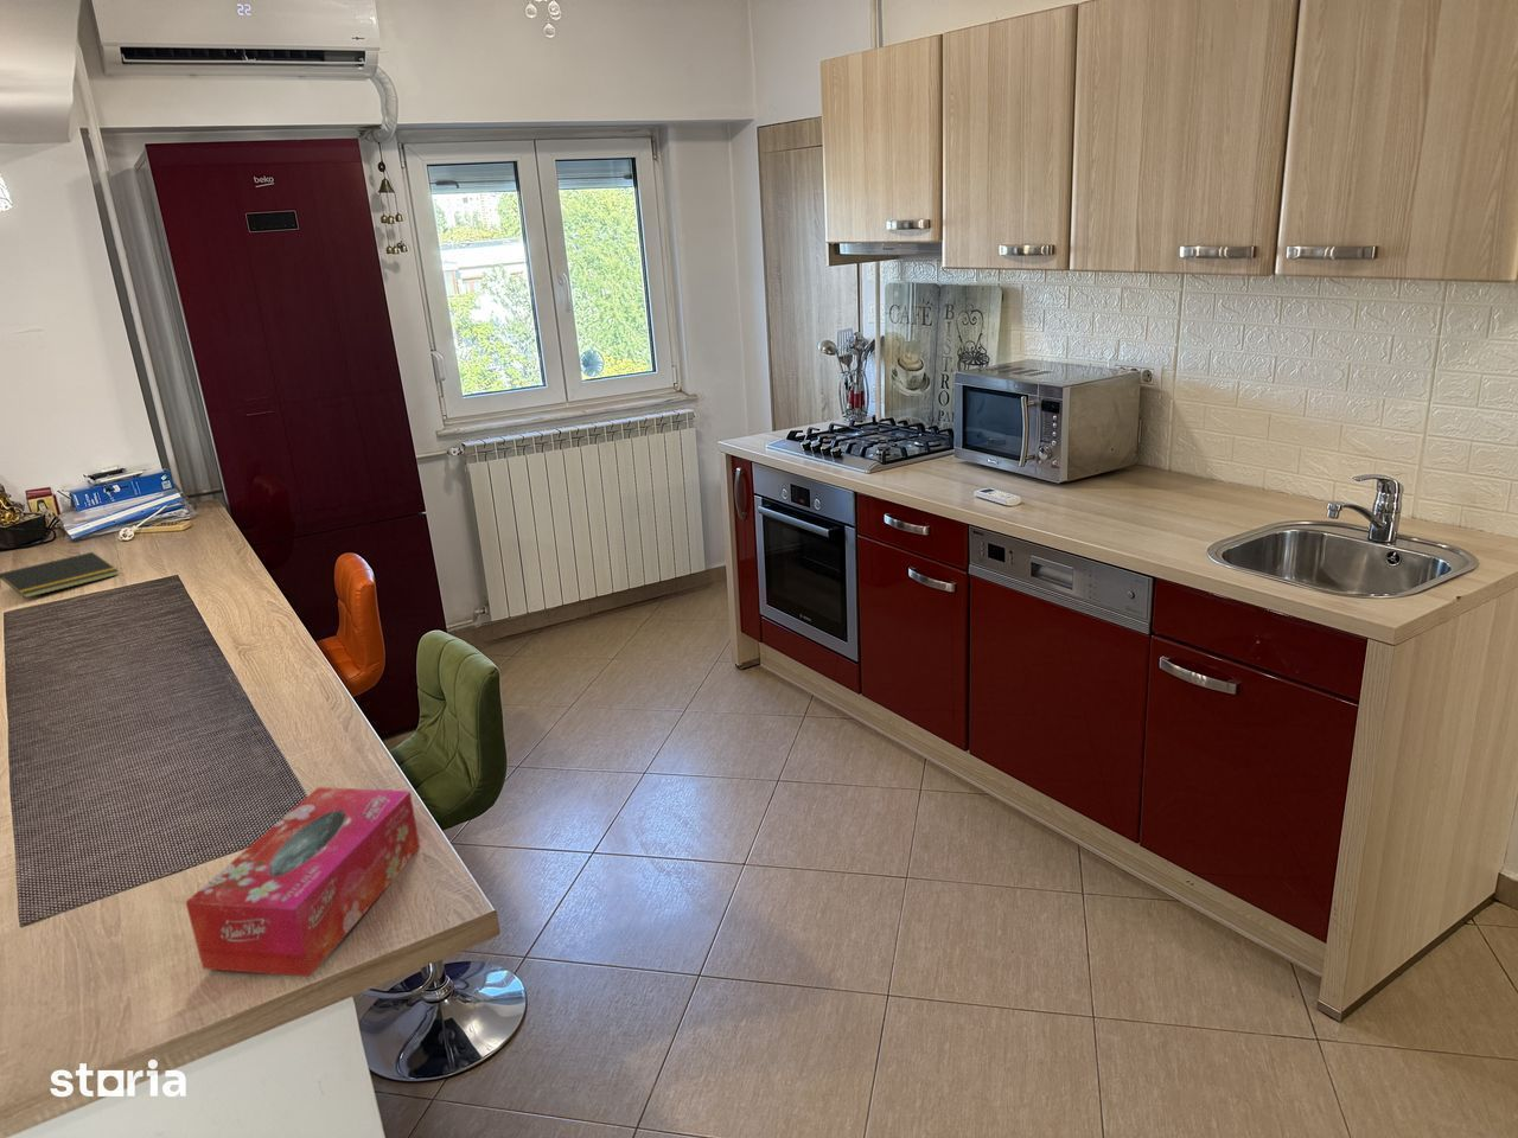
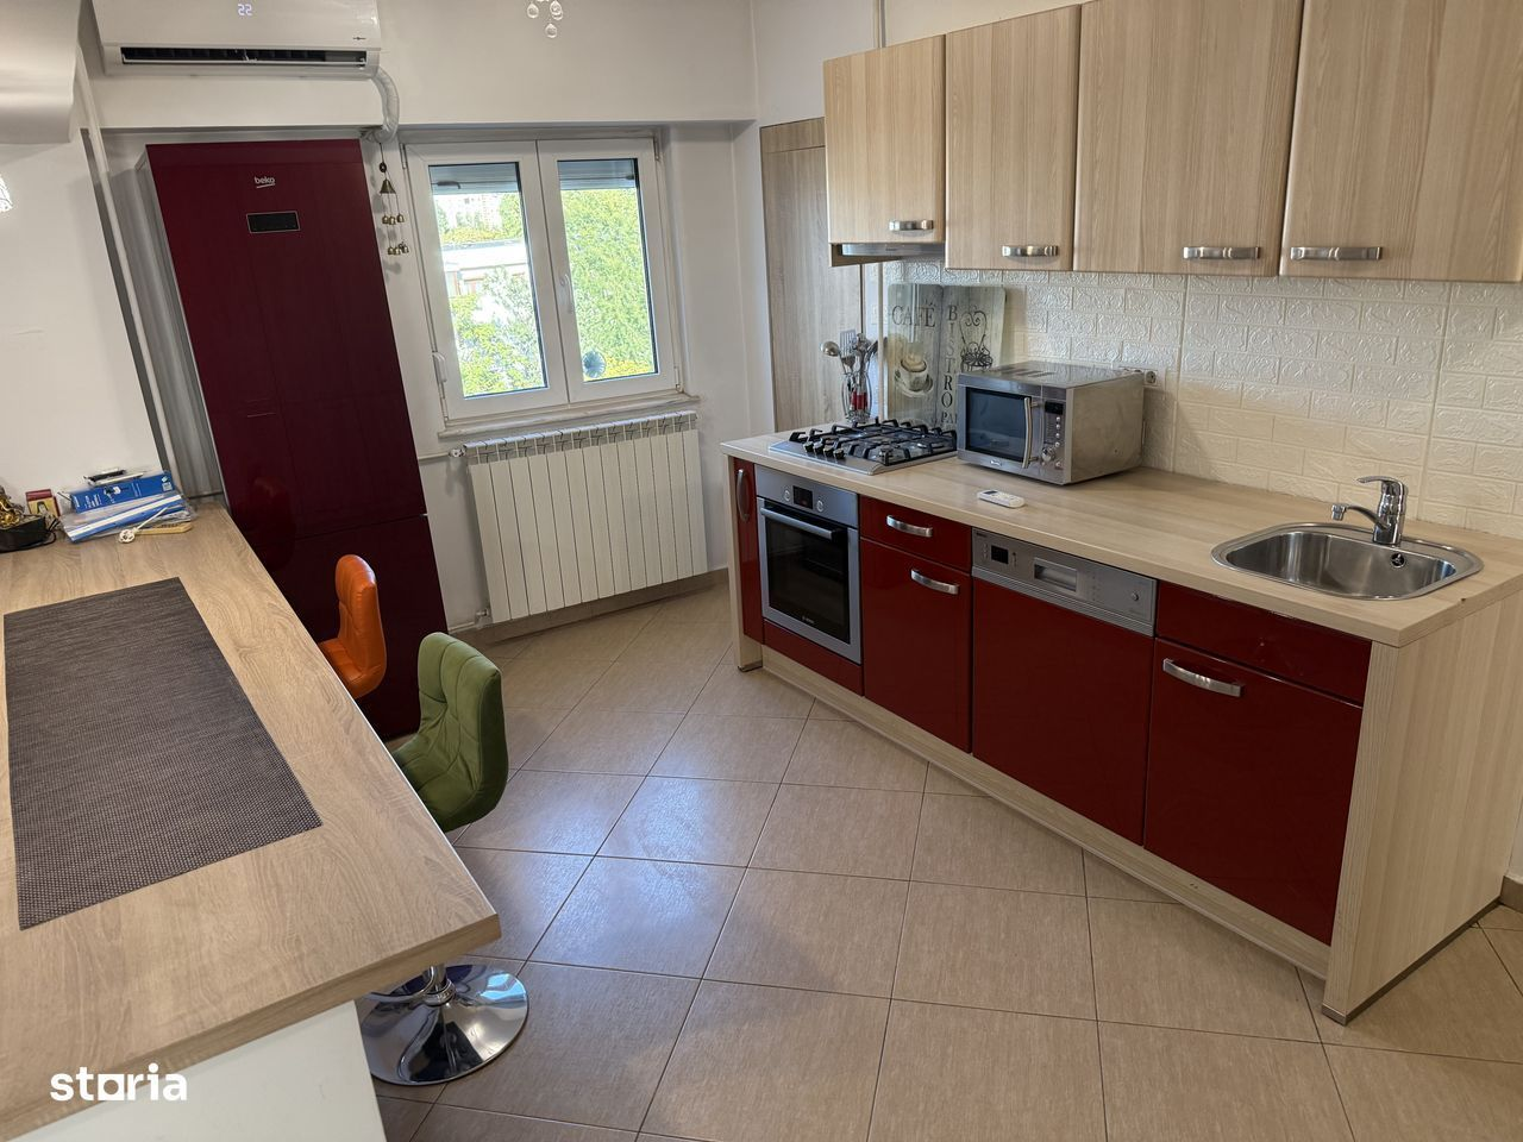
- notepad [0,551,120,600]
- tissue box [185,785,421,978]
